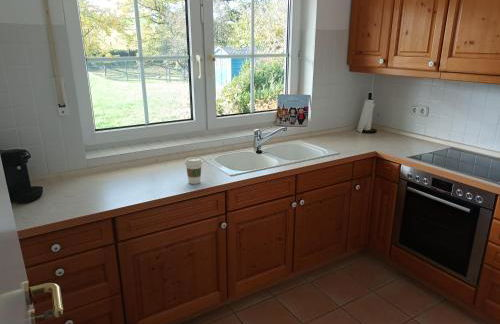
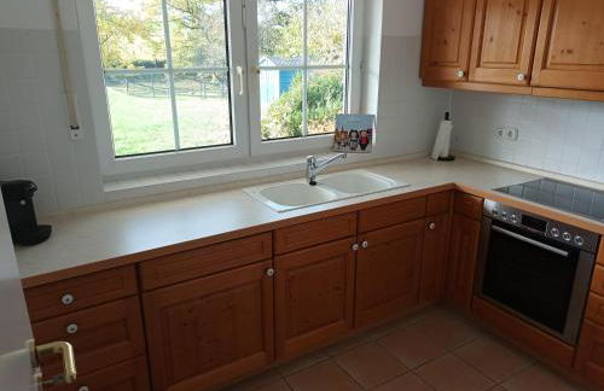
- coffee cup [184,156,204,185]
